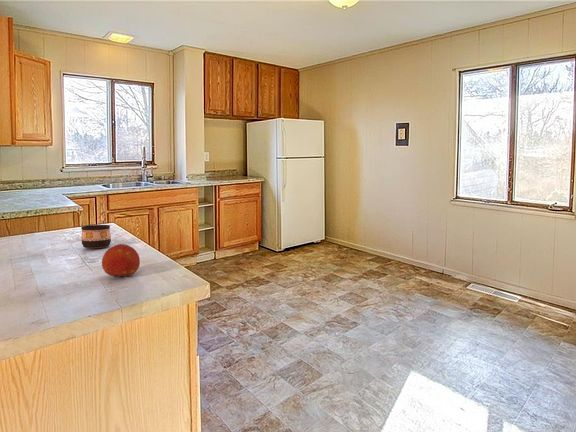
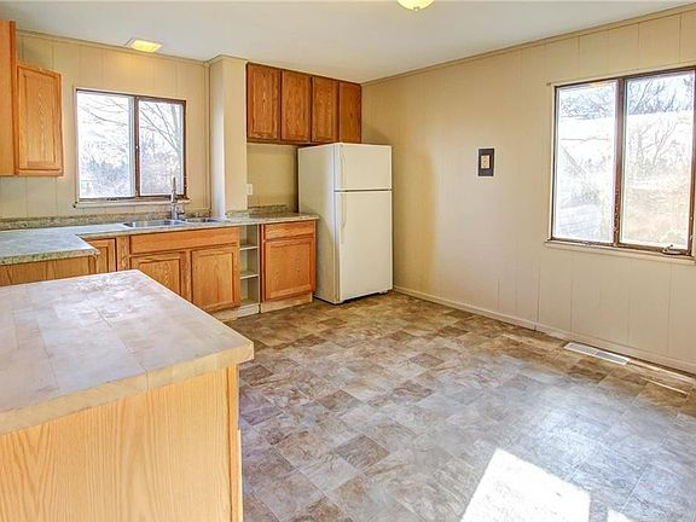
- cup [80,224,112,249]
- fruit [101,243,141,278]
